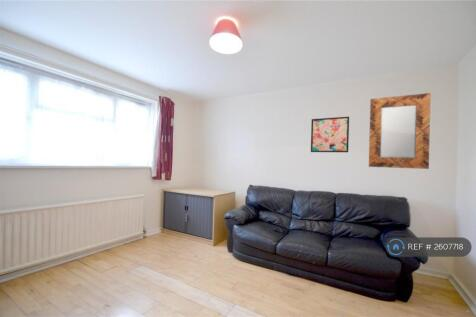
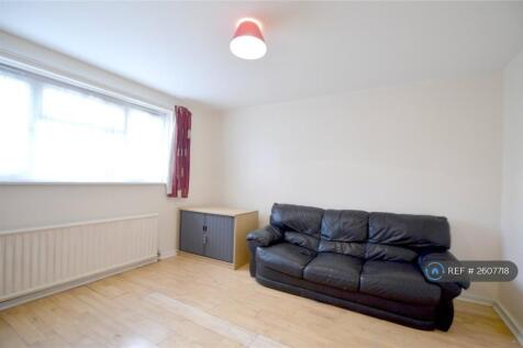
- home mirror [368,92,432,170]
- wall art [310,116,350,153]
